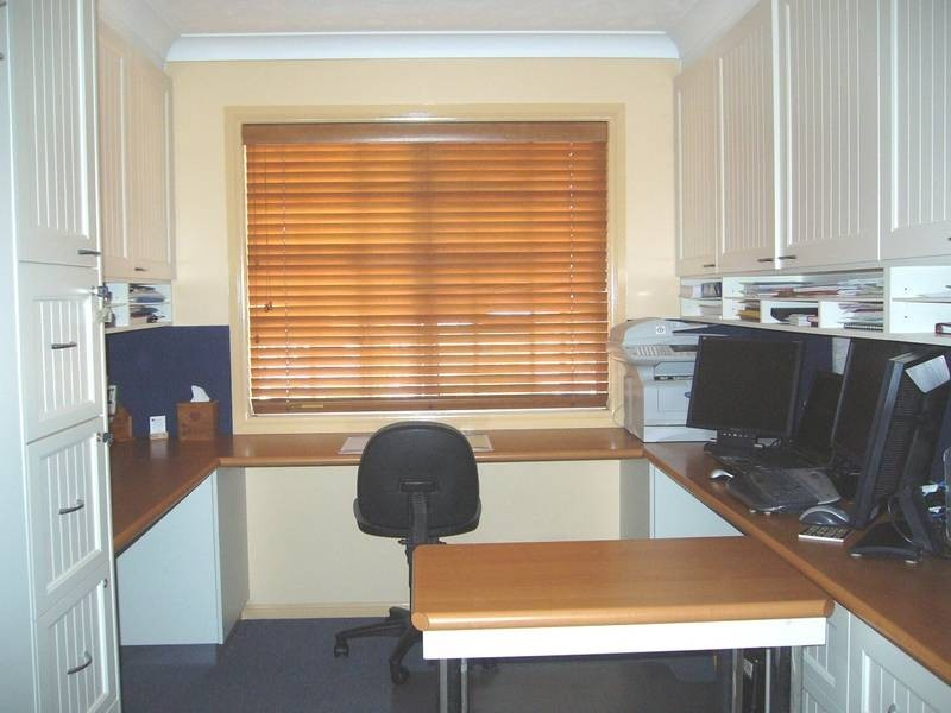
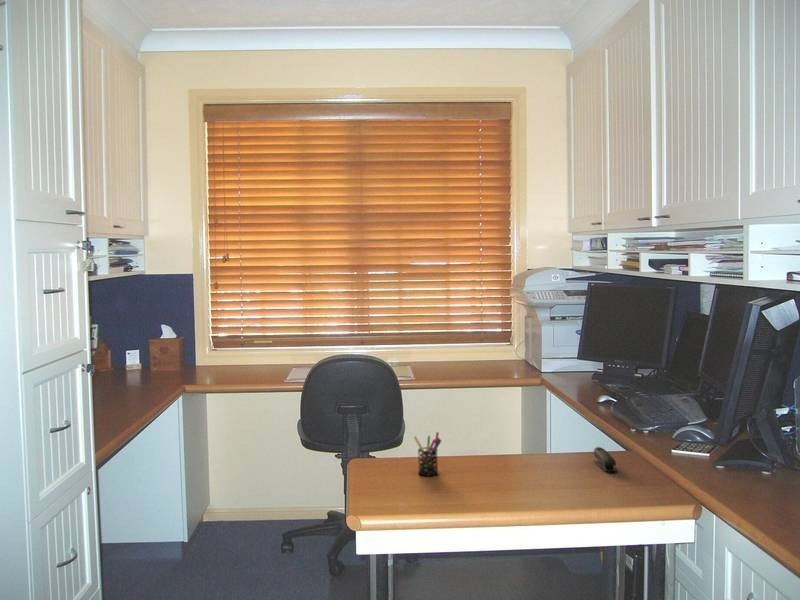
+ pen holder [413,431,442,476]
+ stapler [592,446,617,472]
